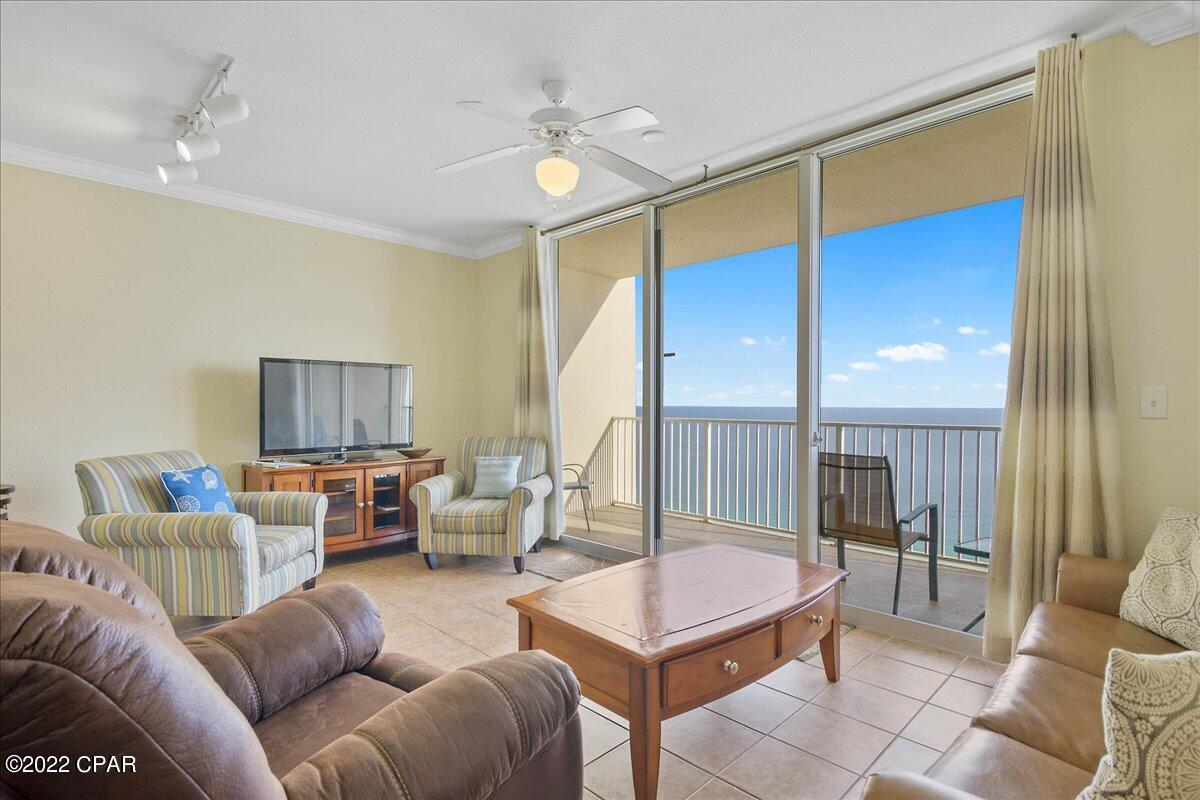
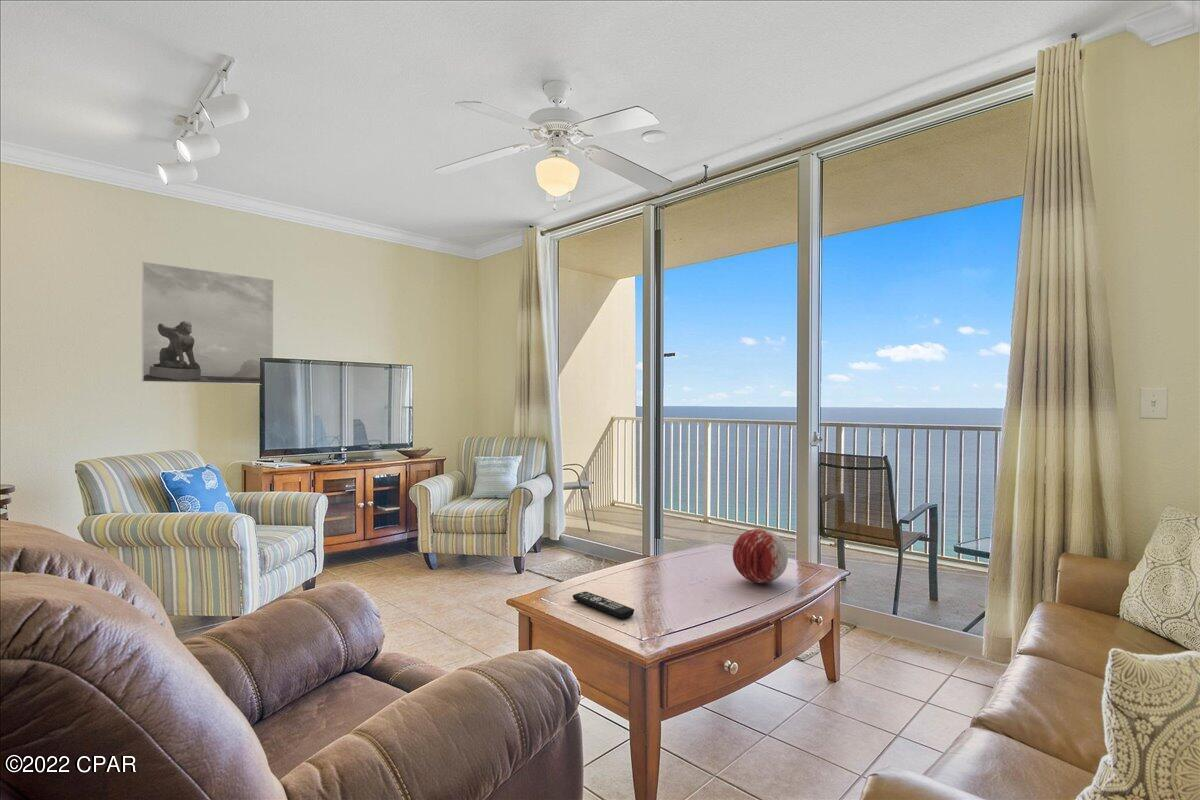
+ decorative orb [732,528,789,584]
+ remote control [572,591,635,620]
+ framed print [141,261,274,385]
